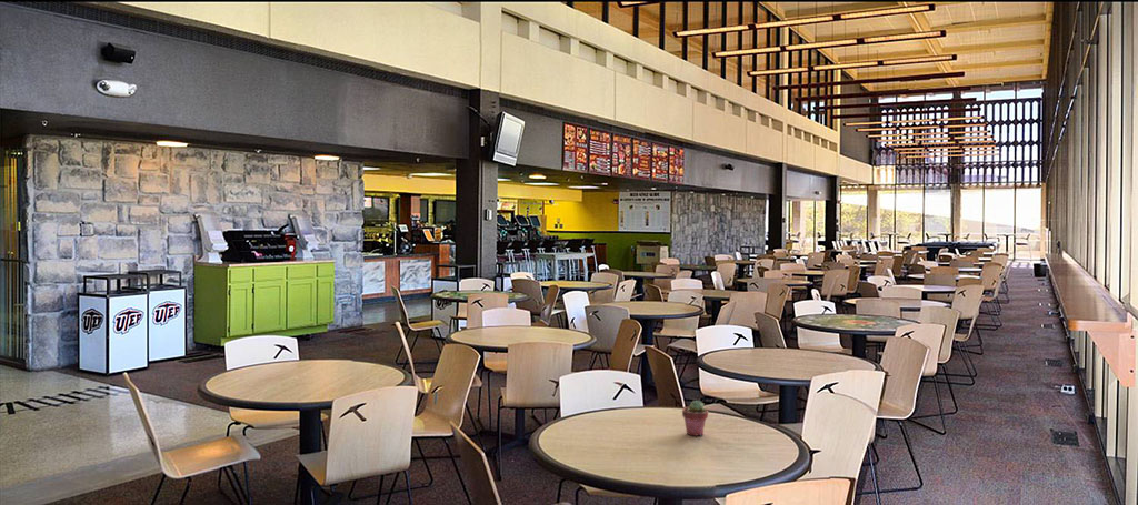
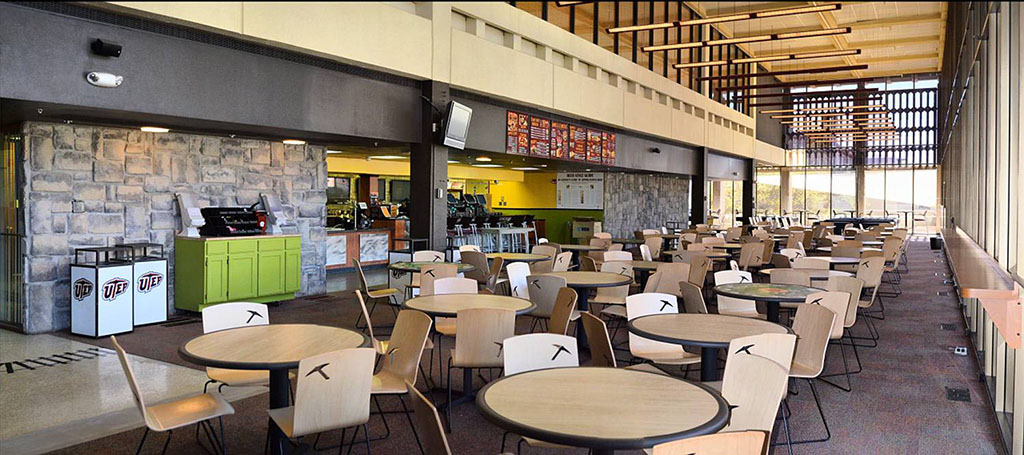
- potted succulent [681,398,709,437]
